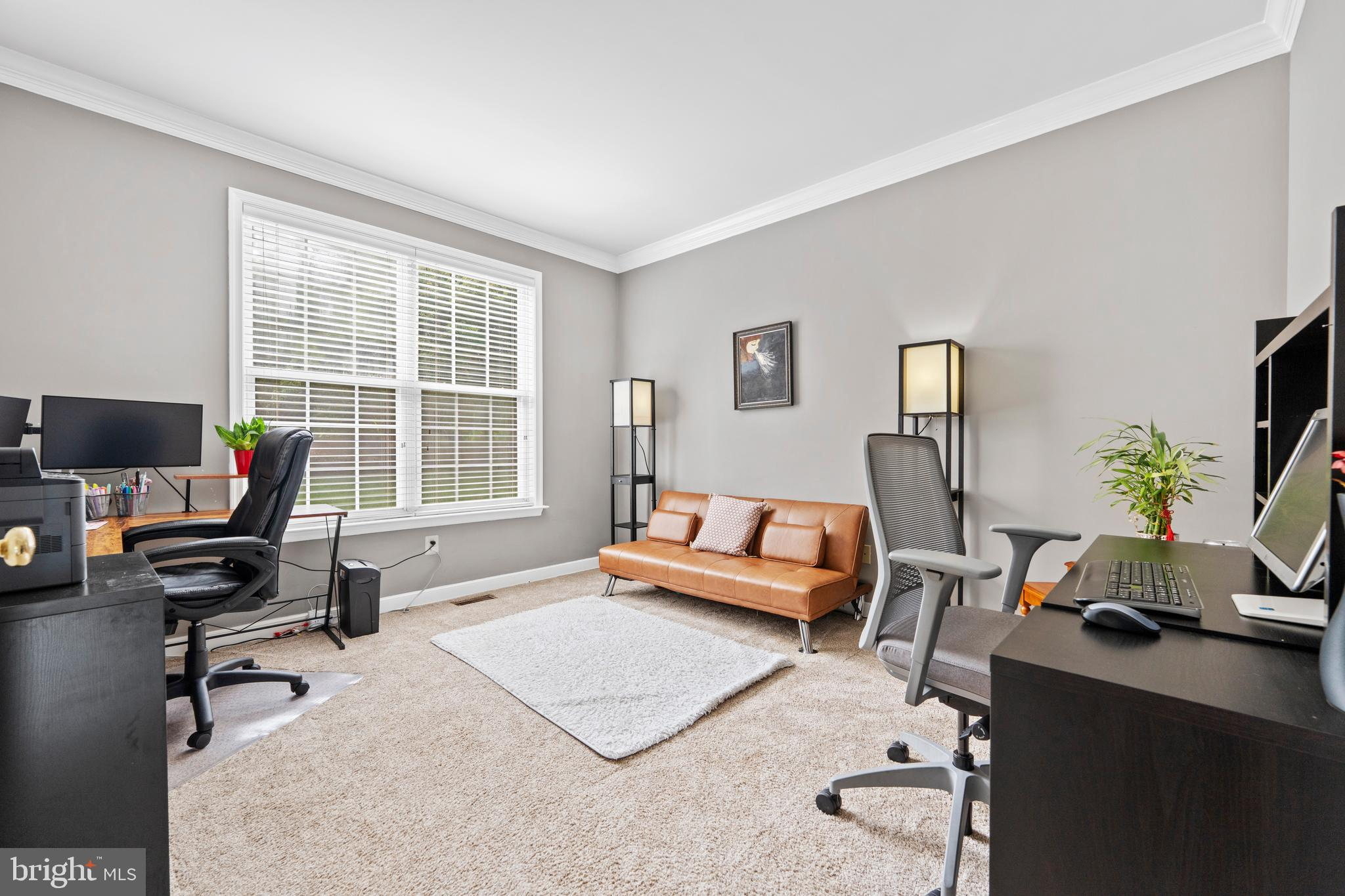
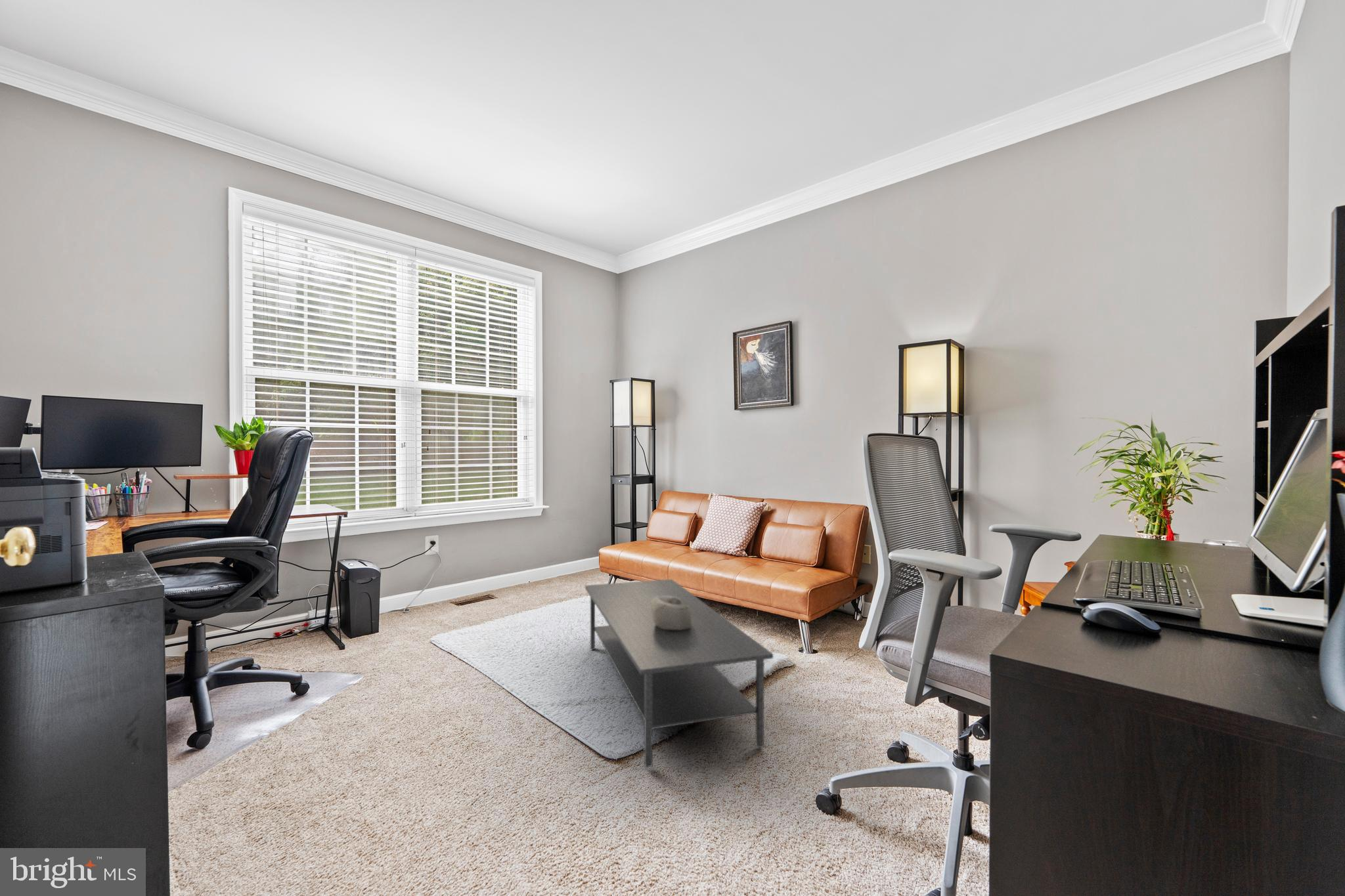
+ decorative bowl [651,596,692,630]
+ coffee table [584,578,774,768]
